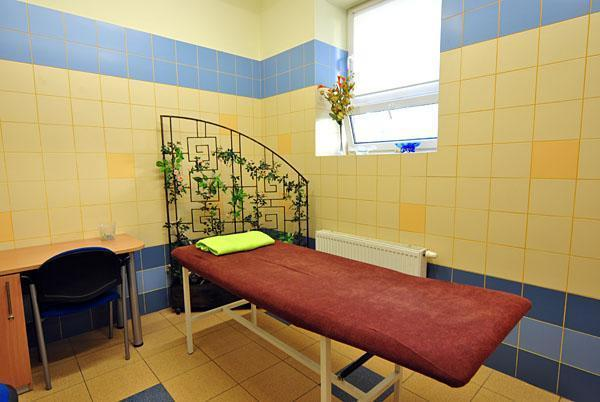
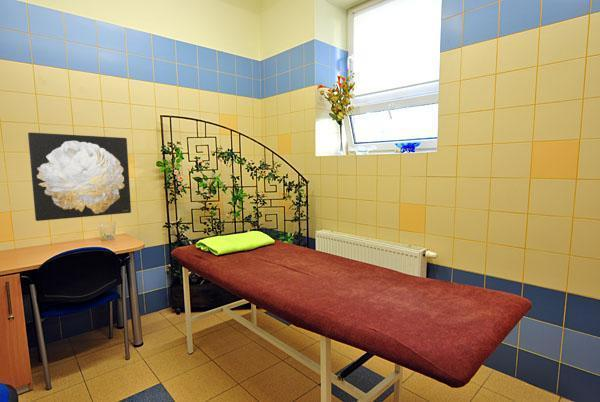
+ wall art [27,132,132,222]
